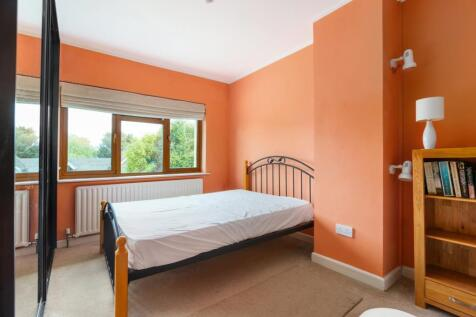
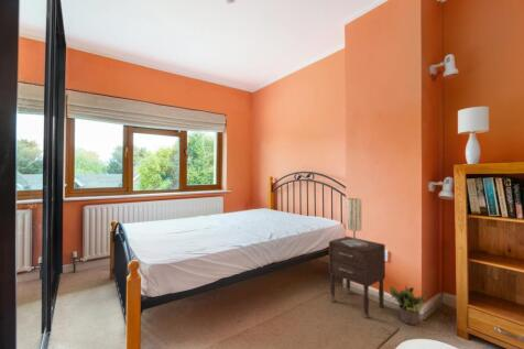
+ table lamp [341,197,368,247]
+ nightstand [328,236,386,319]
+ potted plant [389,285,426,326]
